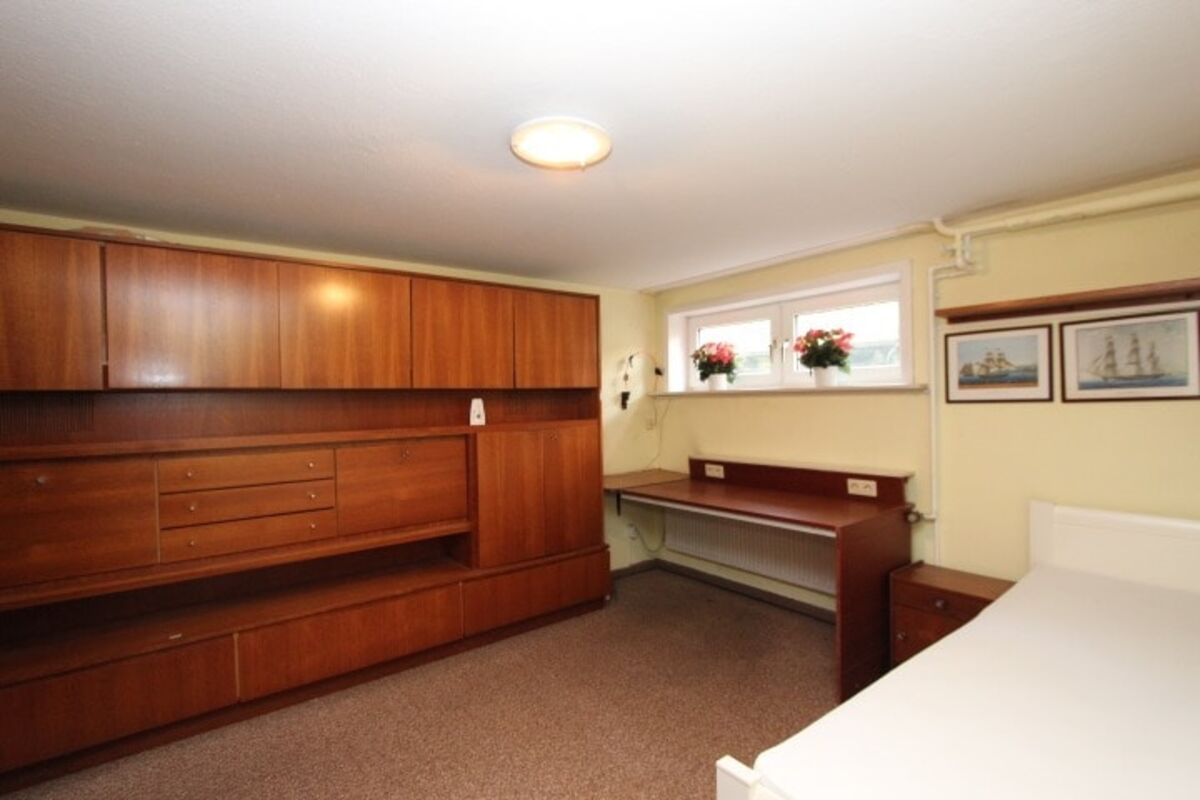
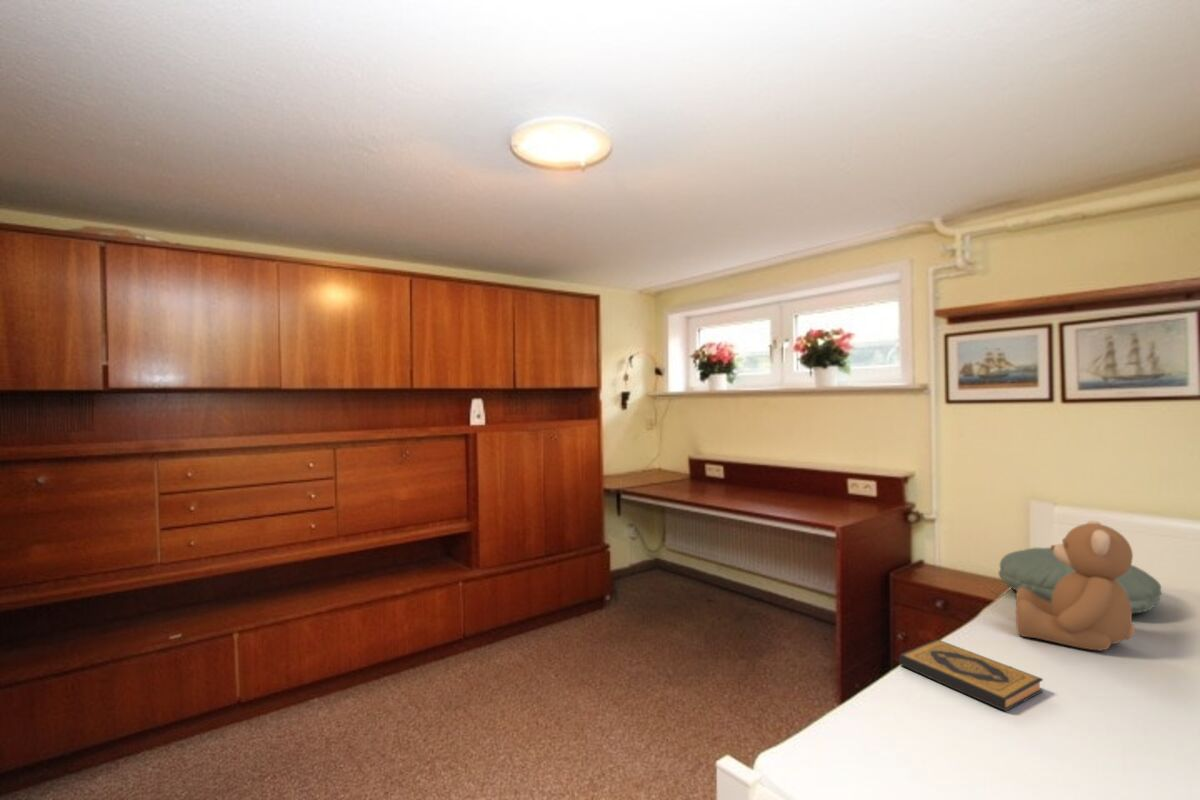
+ teddy bear [1015,520,1136,652]
+ hardback book [898,638,1044,712]
+ pillow [998,547,1163,615]
